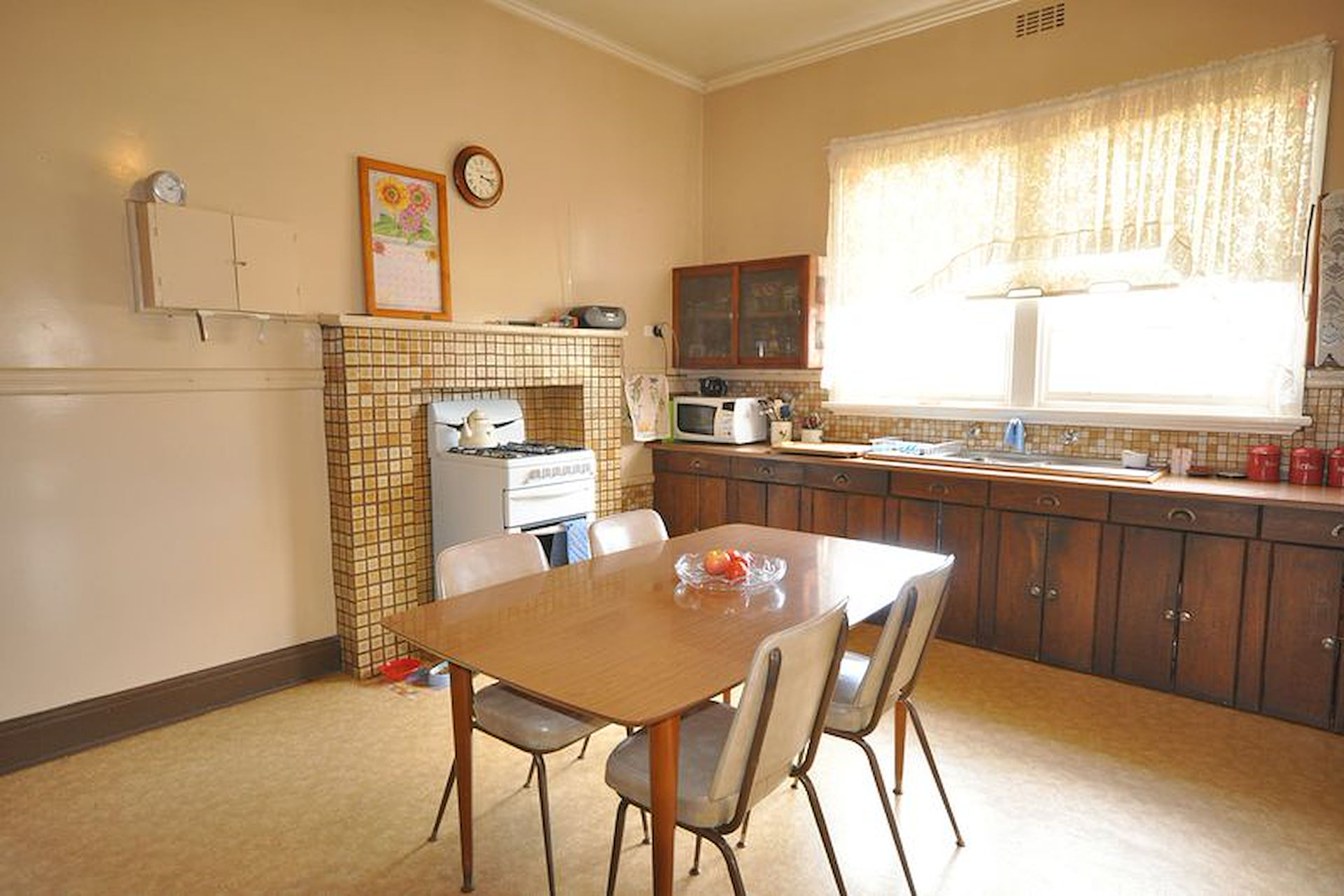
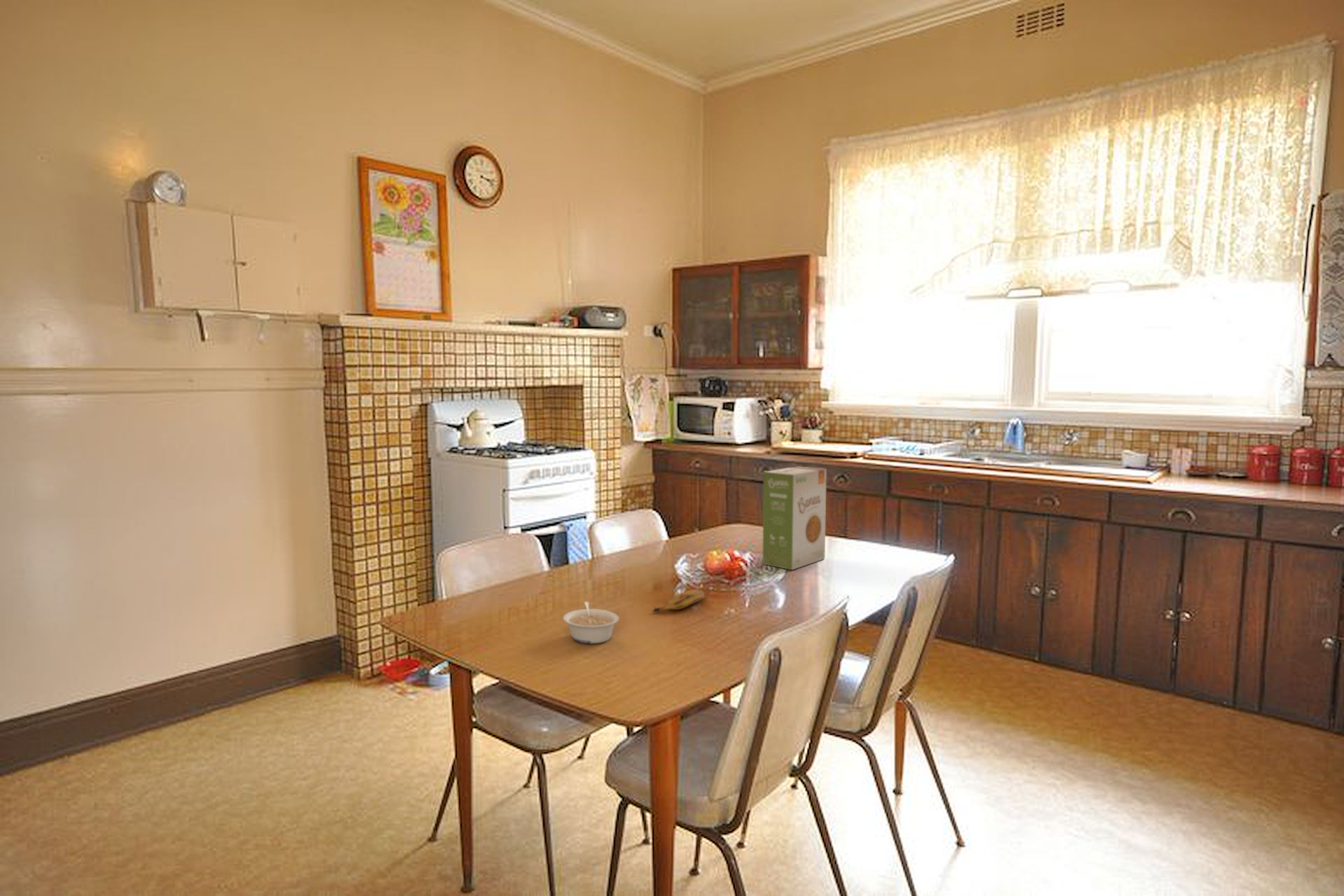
+ legume [562,601,619,644]
+ food box [762,465,827,570]
+ banana [650,589,706,612]
